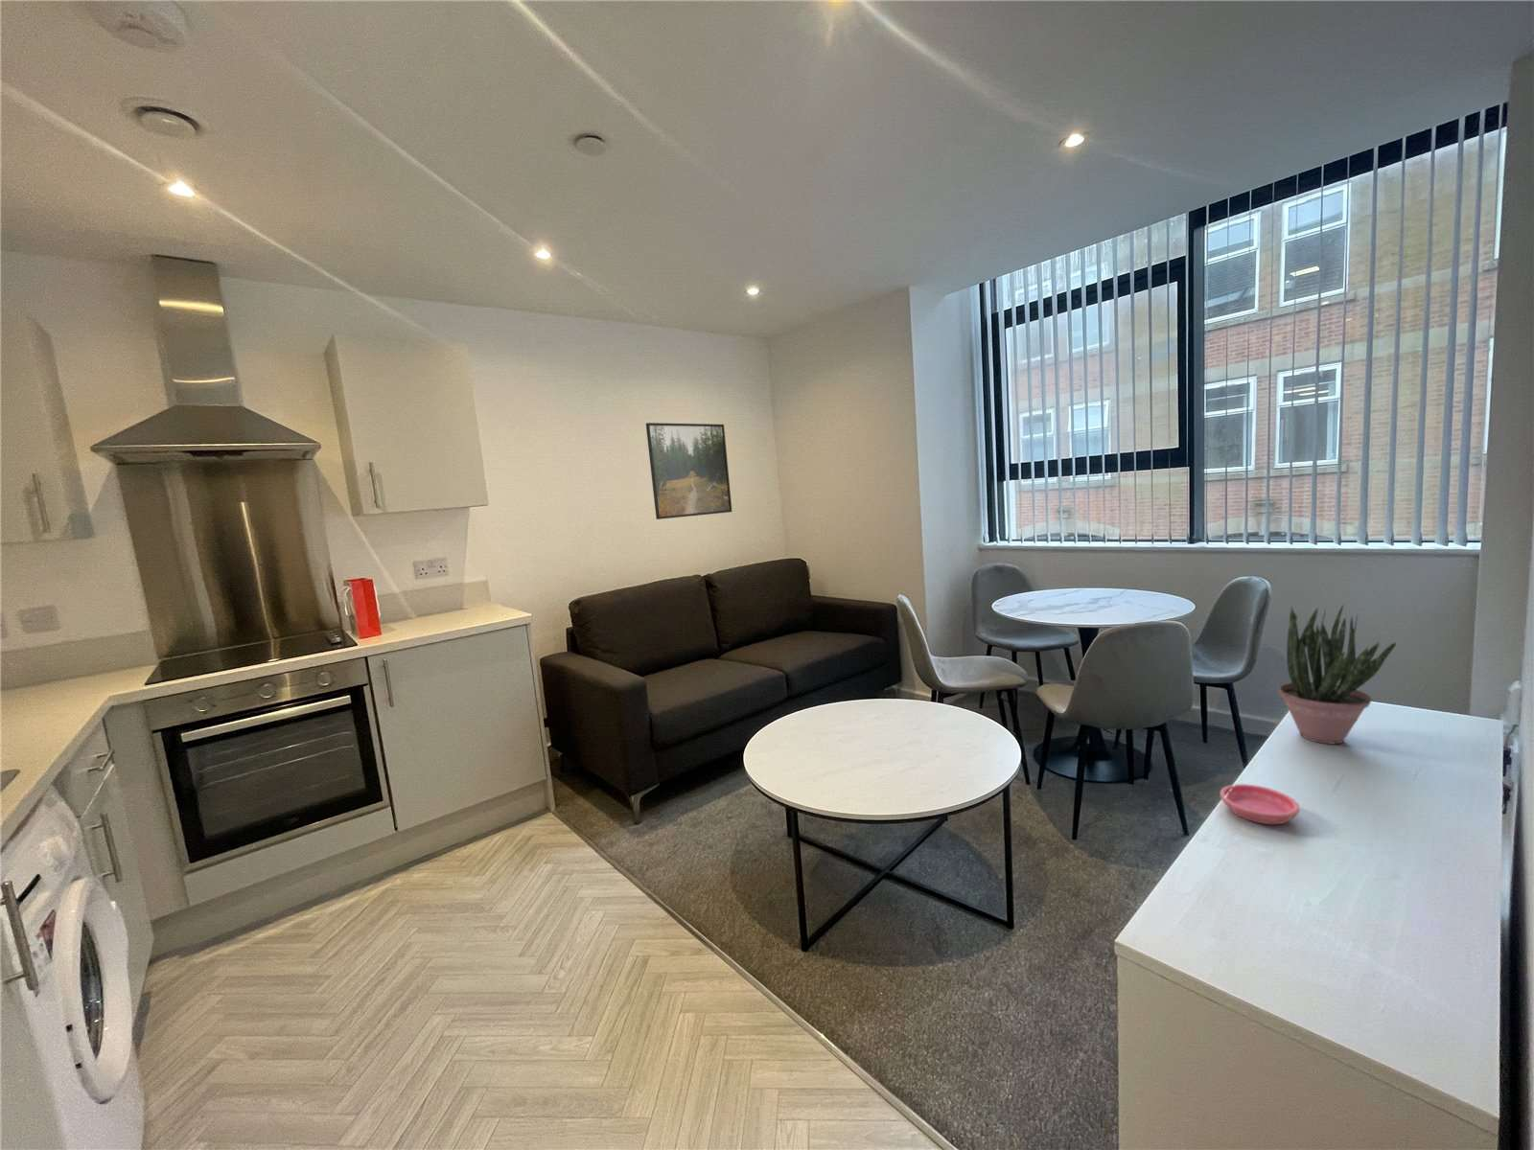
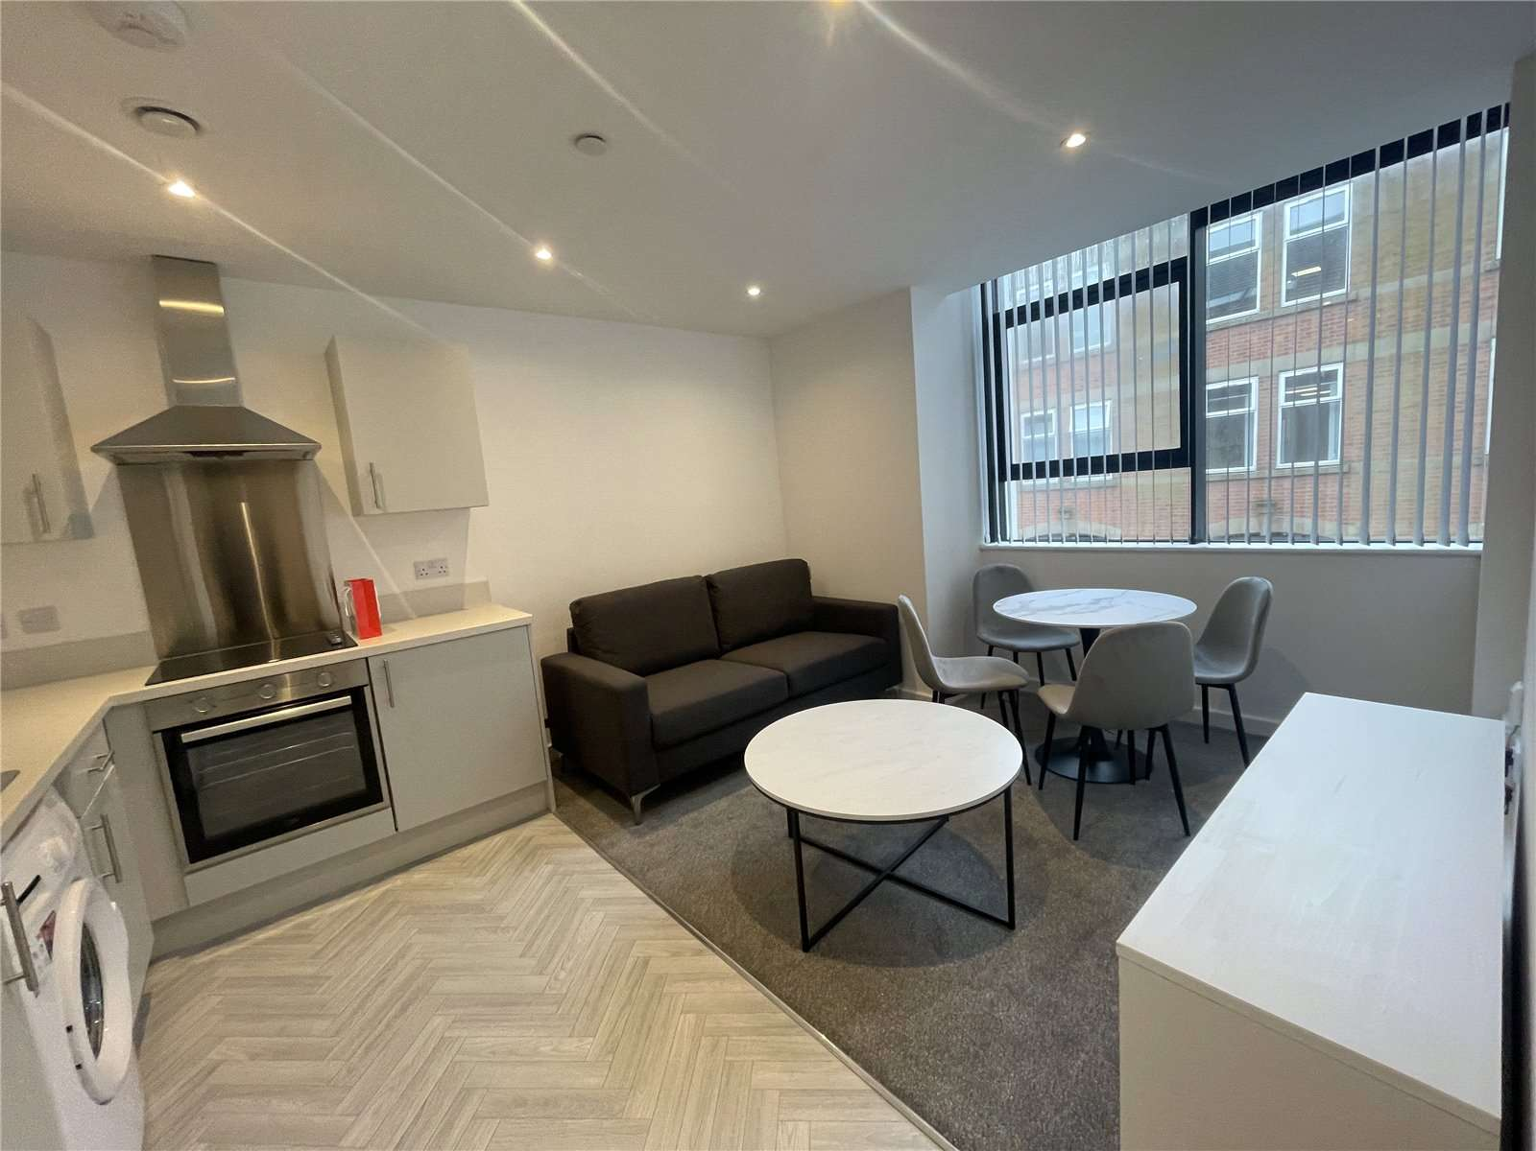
- saucer [1220,783,1300,825]
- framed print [645,422,732,521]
- potted plant [1277,604,1396,745]
